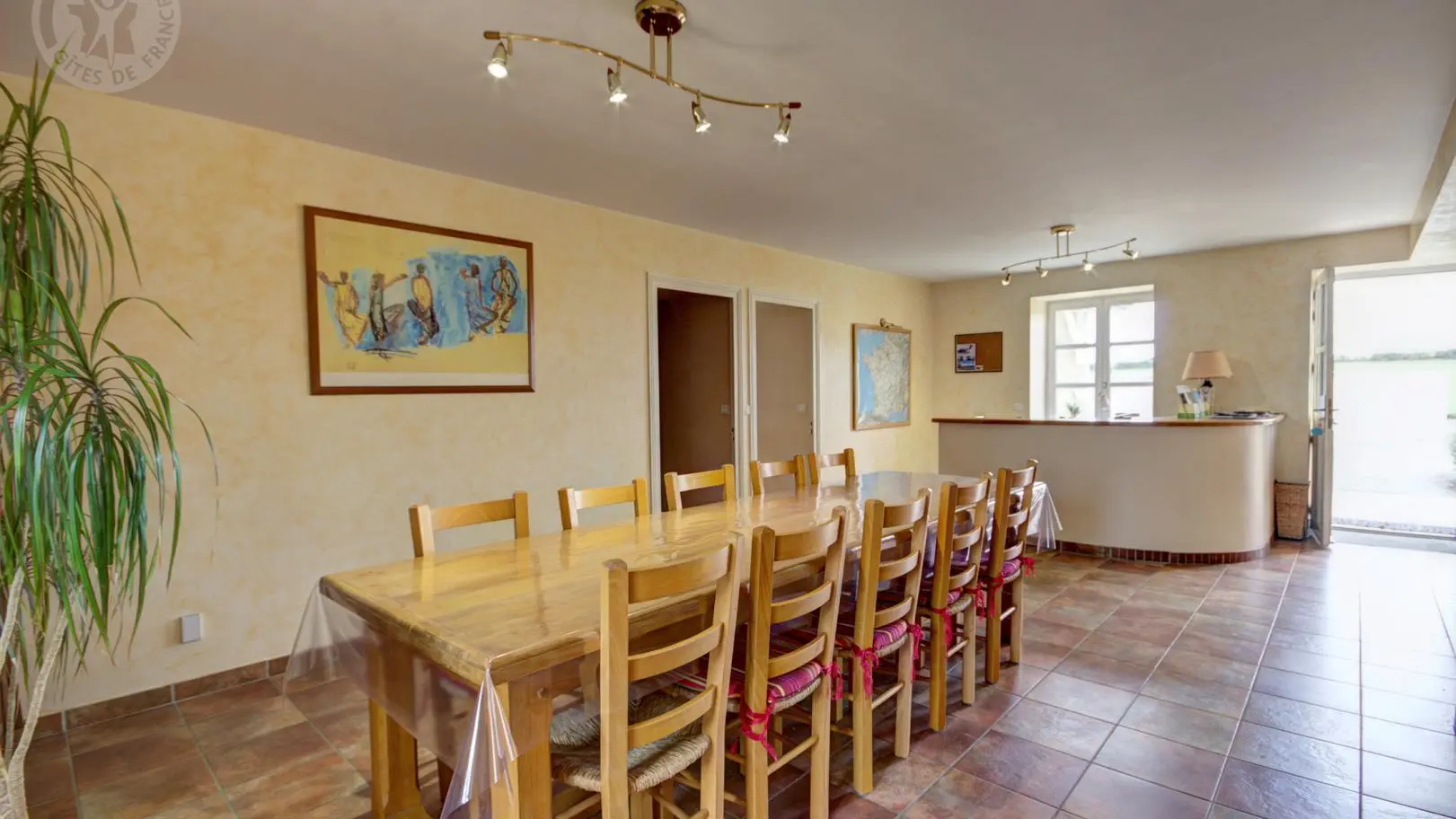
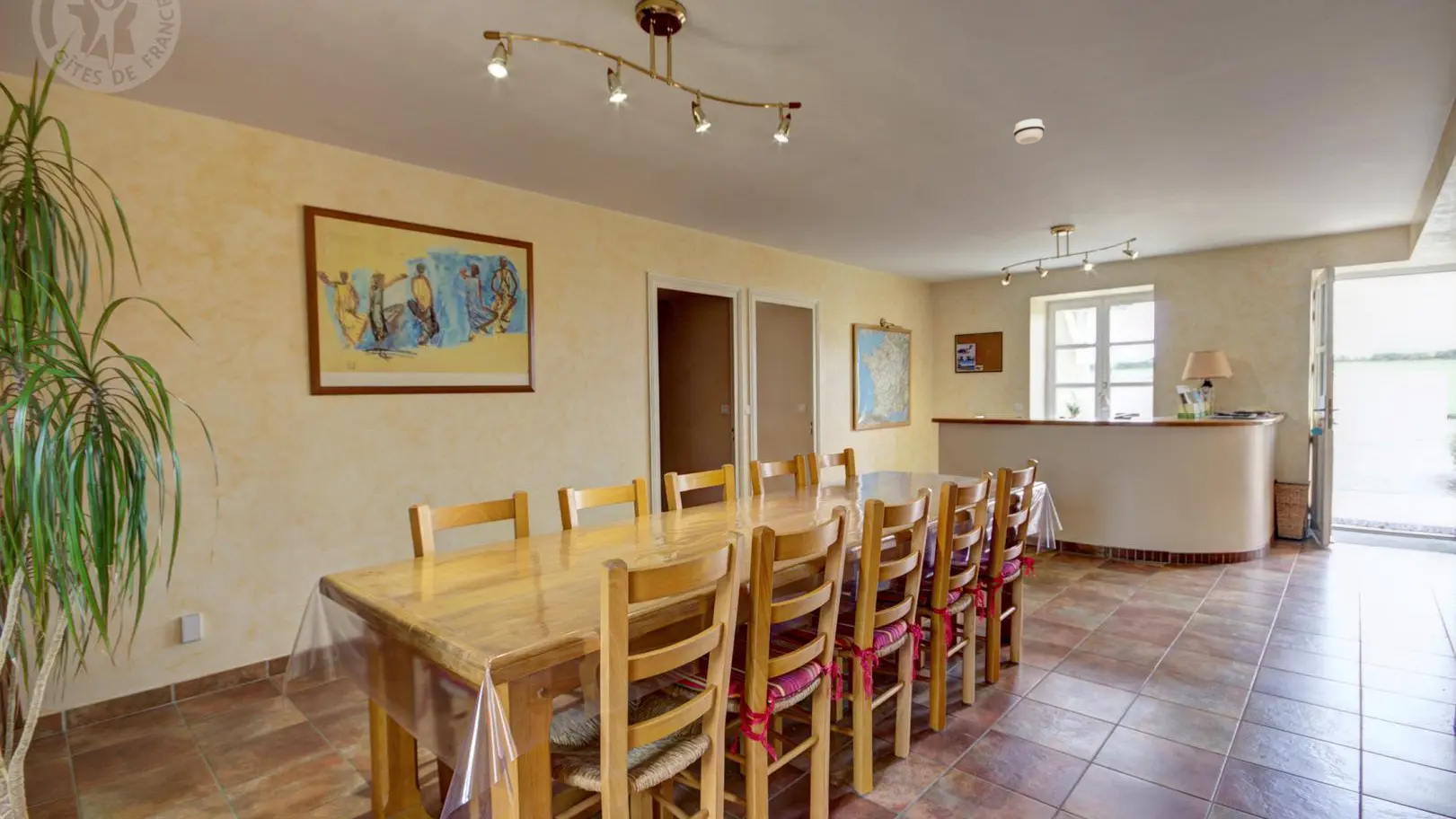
+ smoke detector [1012,118,1046,145]
